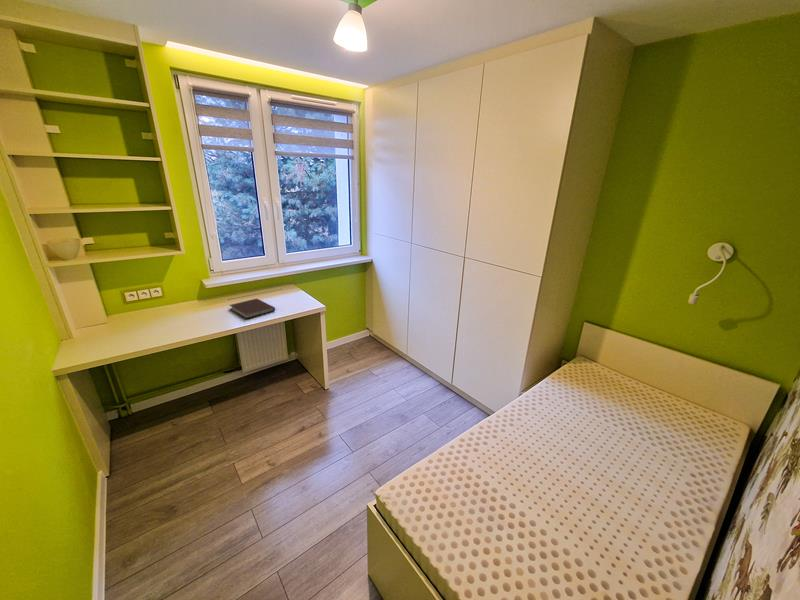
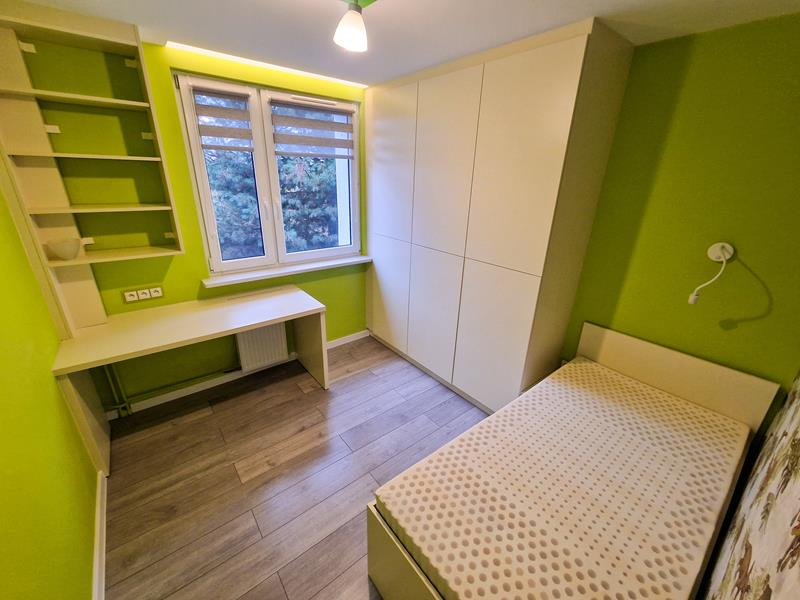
- notebook [229,298,276,320]
